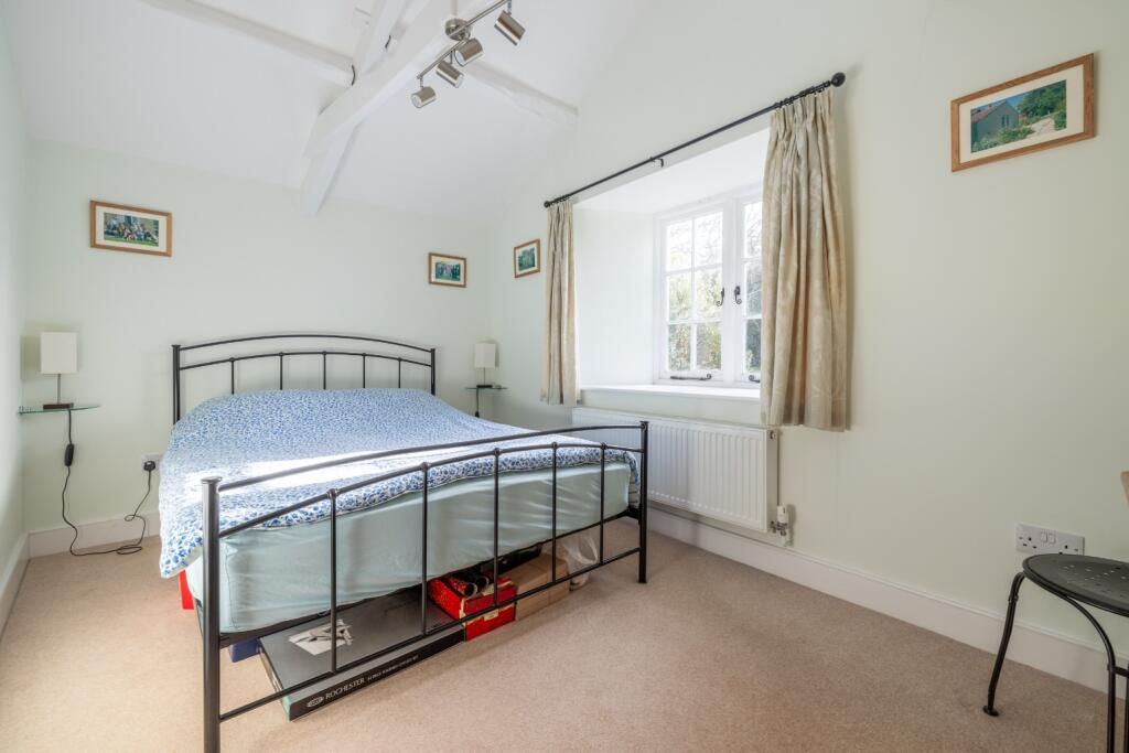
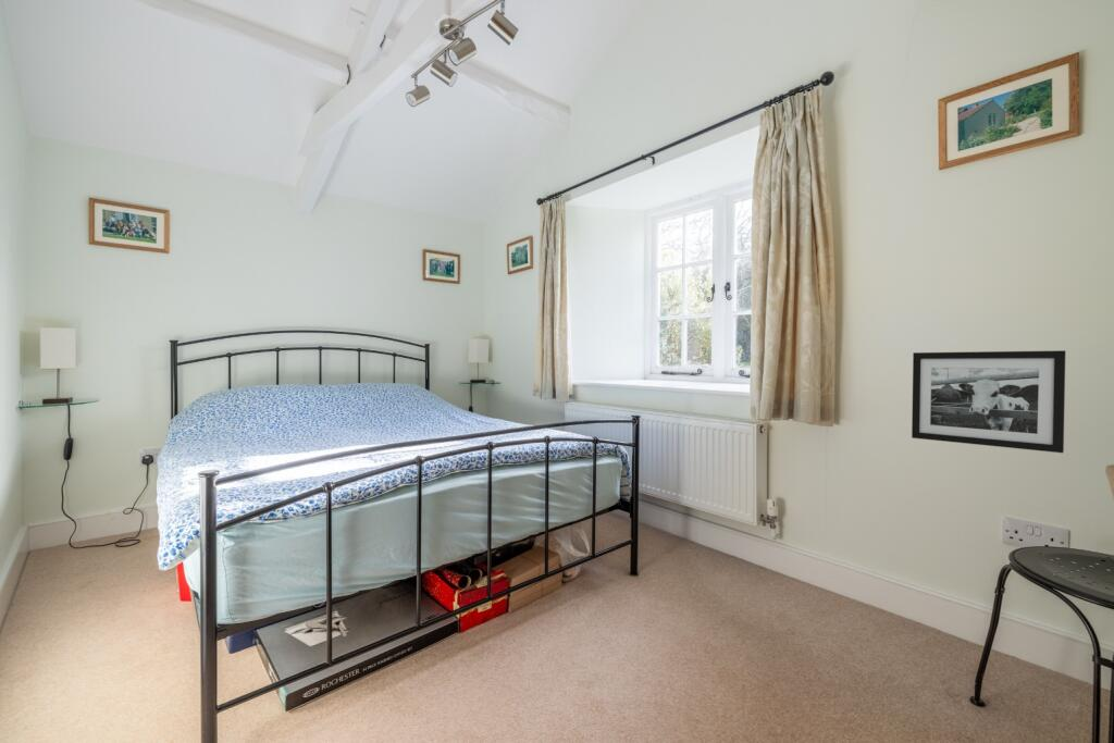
+ picture frame [911,349,1066,454]
